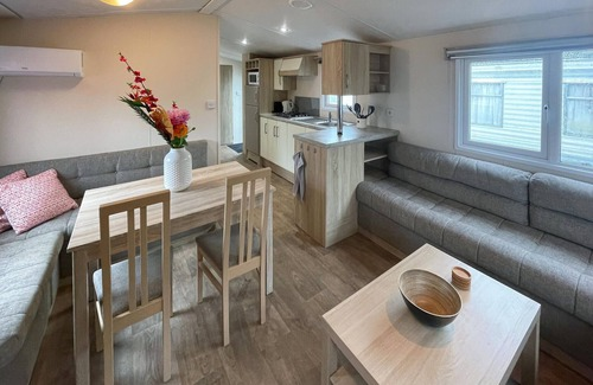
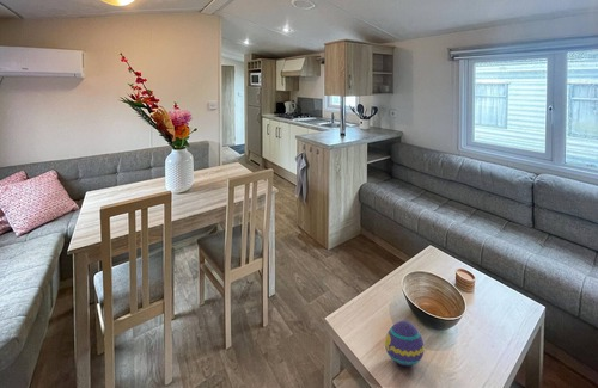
+ decorative egg [384,320,426,367]
